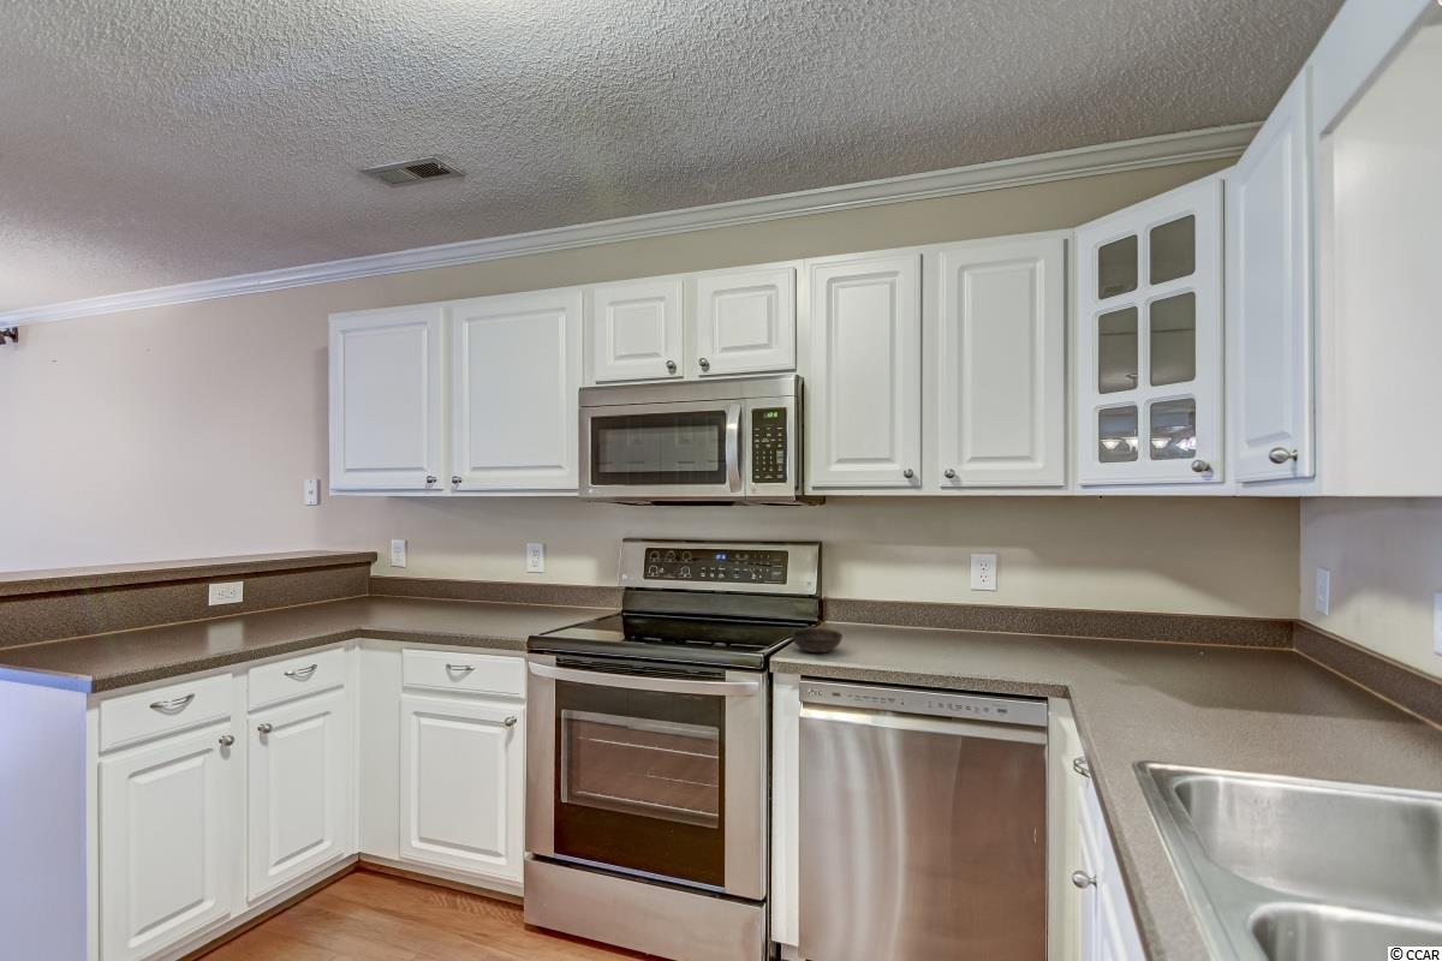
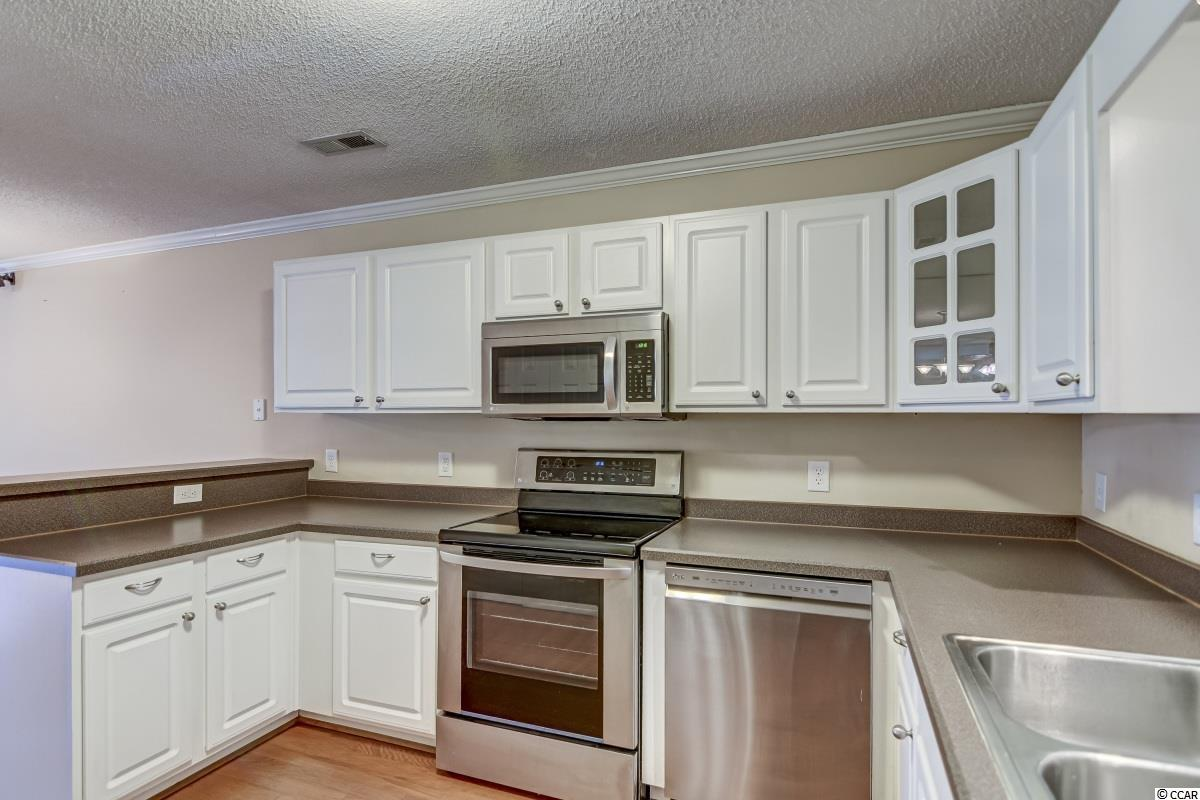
- bowl [789,626,844,653]
